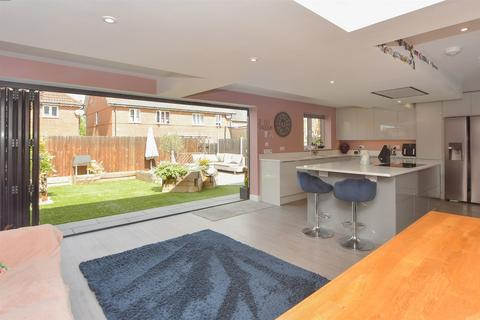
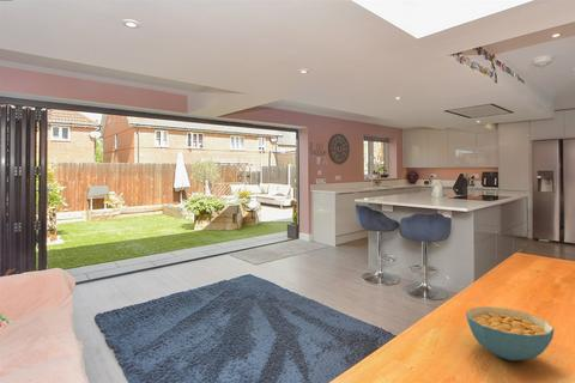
+ cereal bowl [465,305,556,361]
